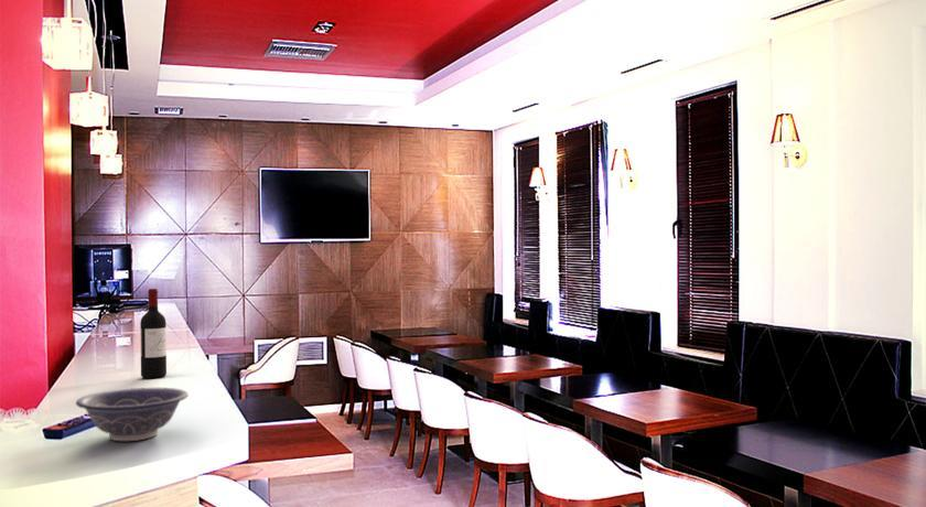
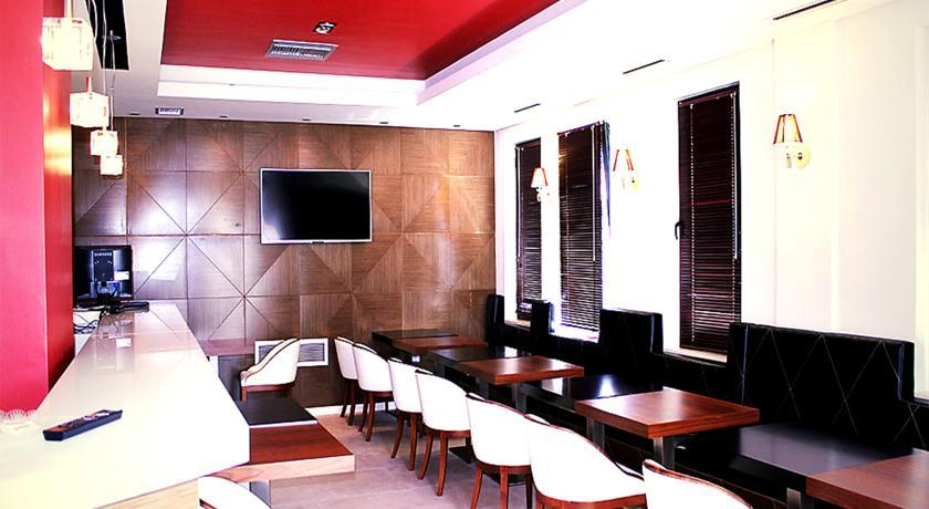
- decorative bowl [75,387,190,442]
- wine bottle [139,288,168,379]
